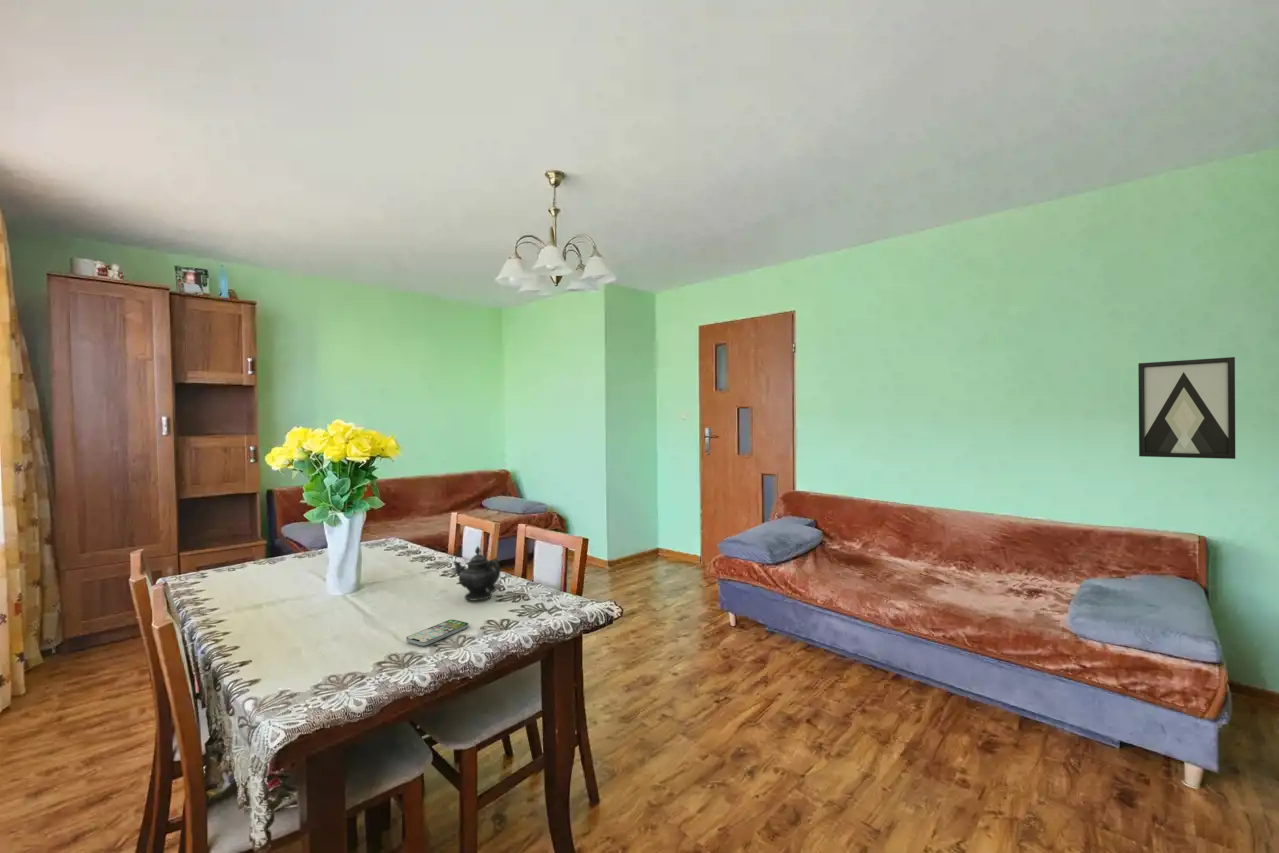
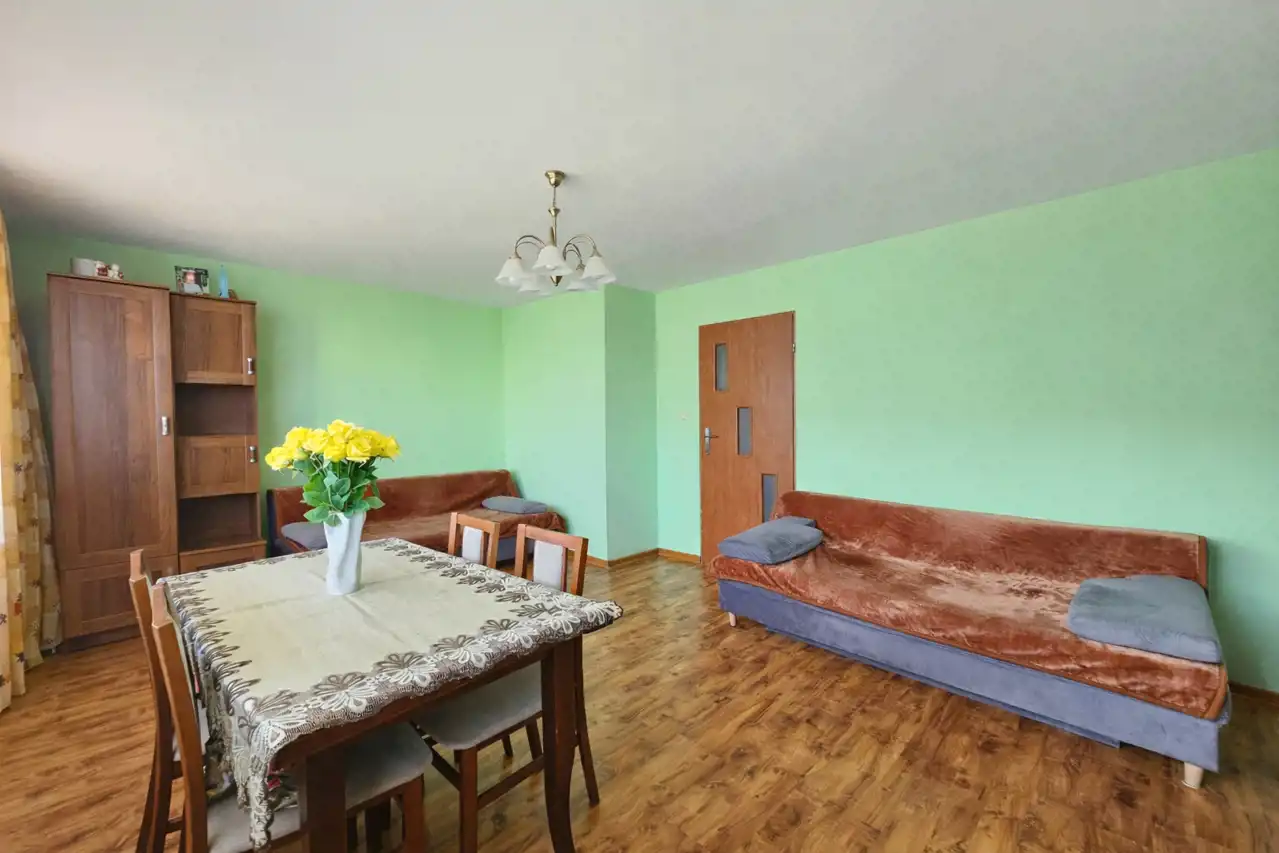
- teapot [452,545,501,602]
- smartphone [405,619,469,647]
- wall art [1137,356,1236,460]
